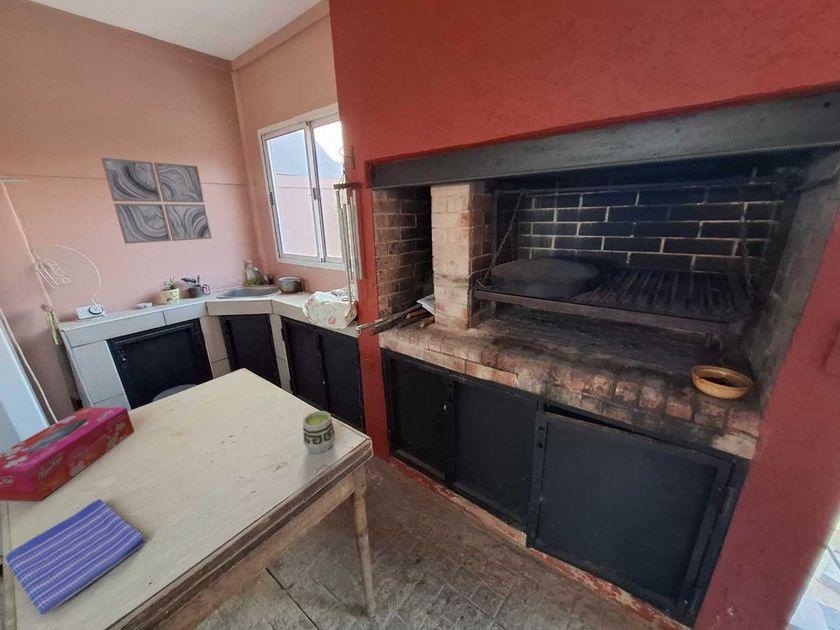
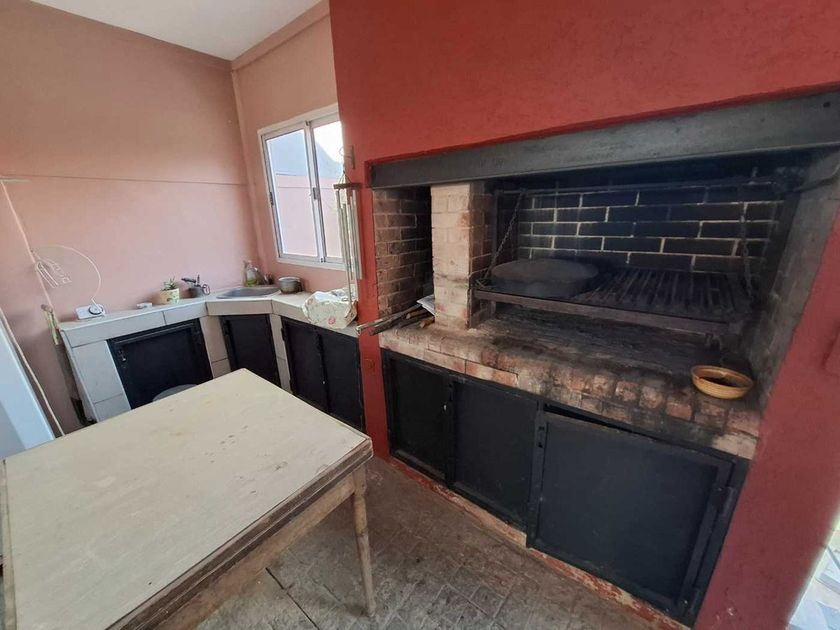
- cup [302,410,336,454]
- wall art [100,157,213,245]
- tissue box [0,406,135,502]
- dish towel [5,498,146,616]
